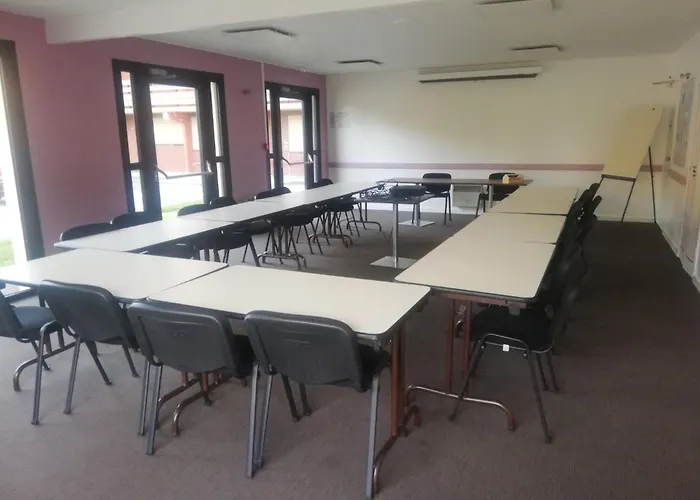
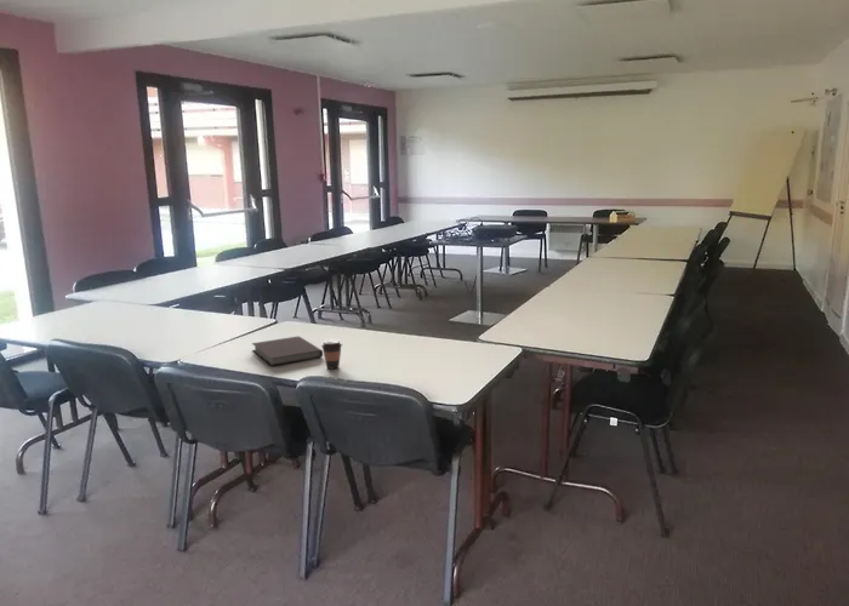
+ notebook [251,336,324,367]
+ coffee cup [320,338,343,371]
